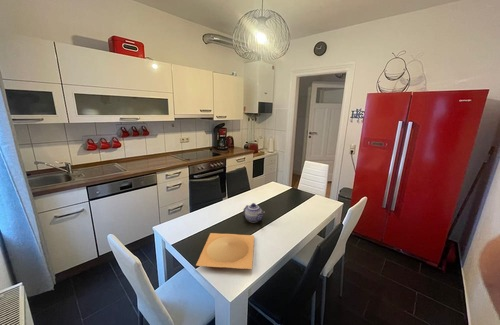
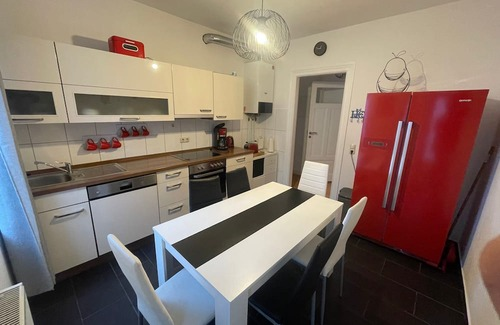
- teapot [242,202,266,223]
- plate [195,232,255,270]
